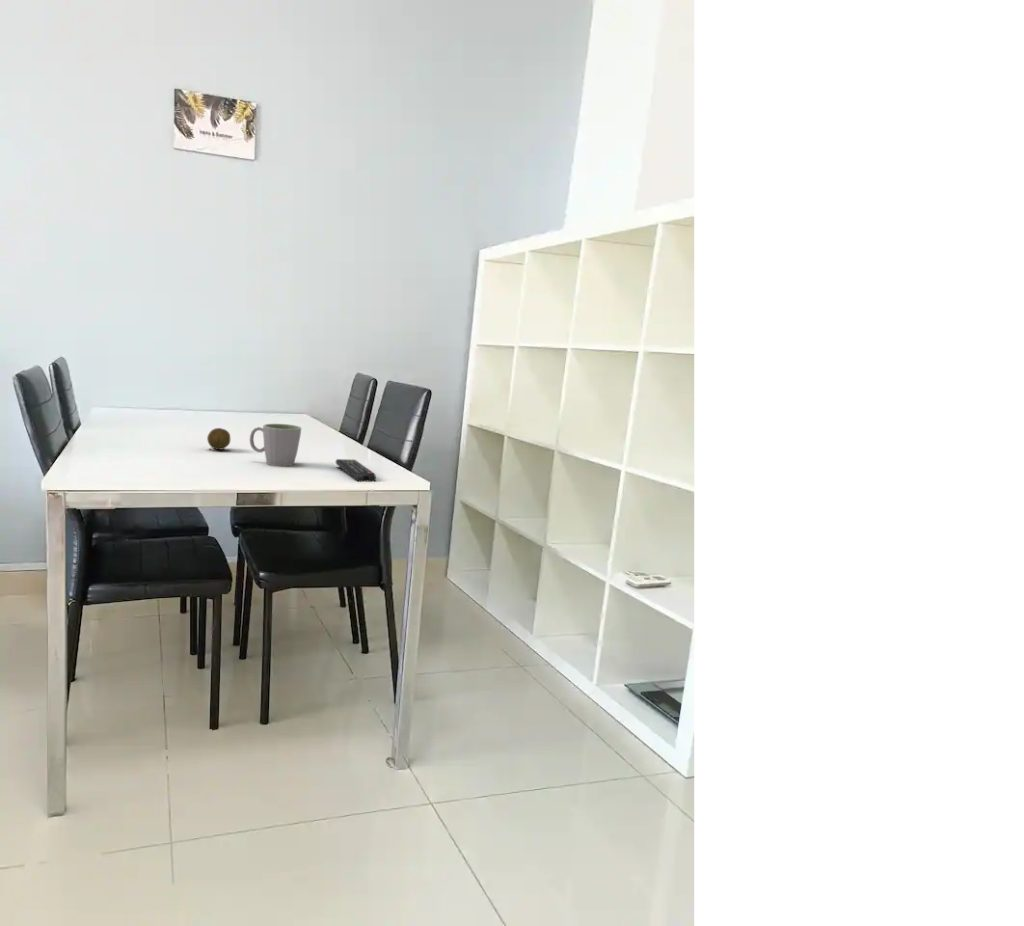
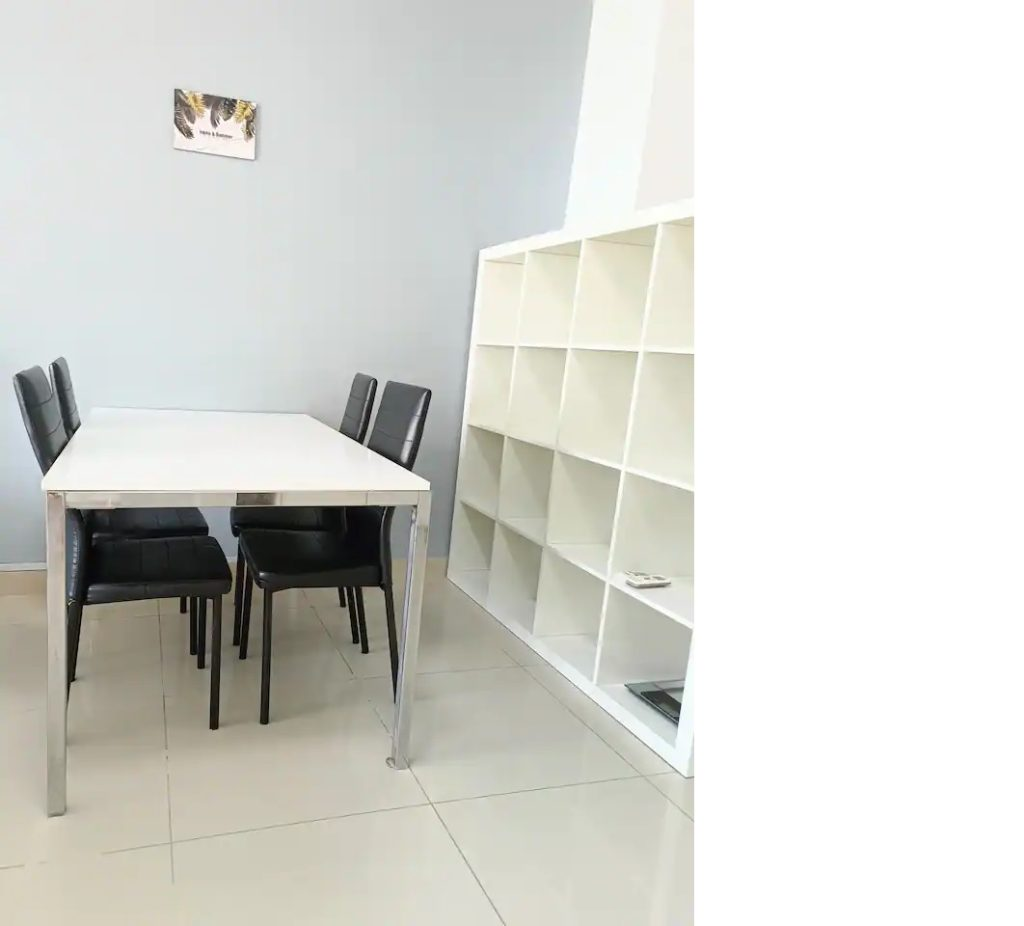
- mug [249,423,302,467]
- remote control [335,458,377,483]
- fruit [206,427,231,451]
